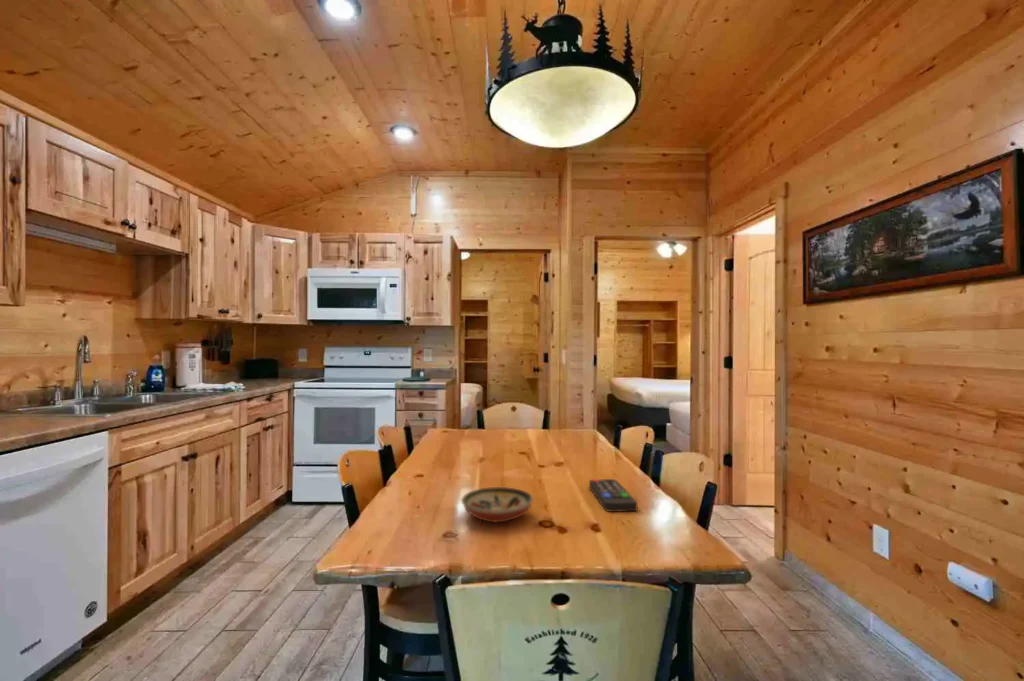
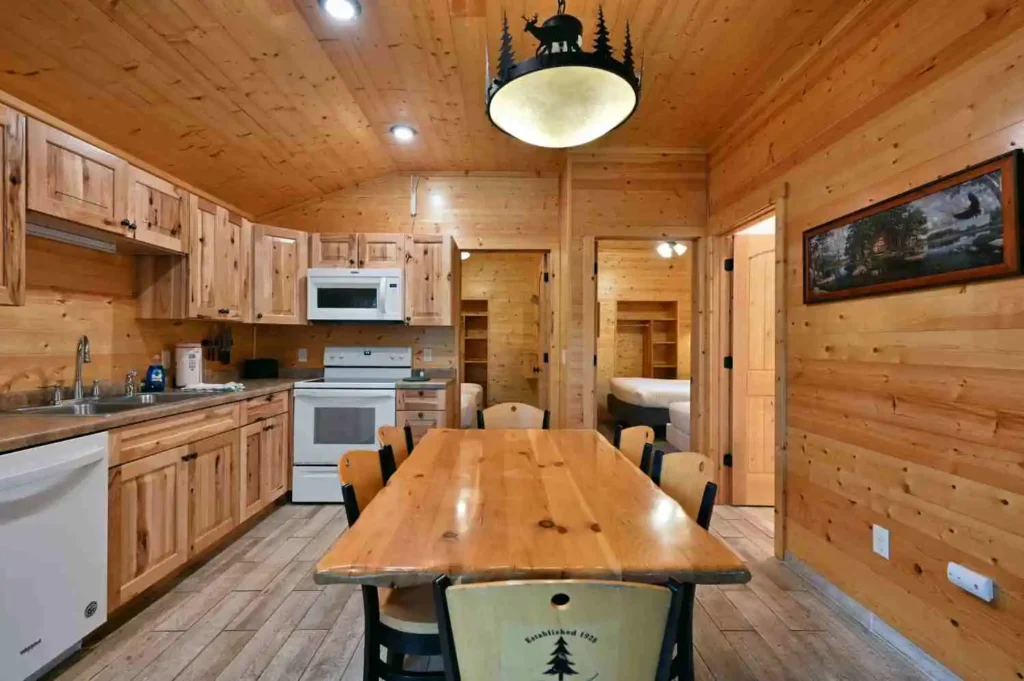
- remote control [588,478,638,513]
- decorative bowl [461,486,534,524]
